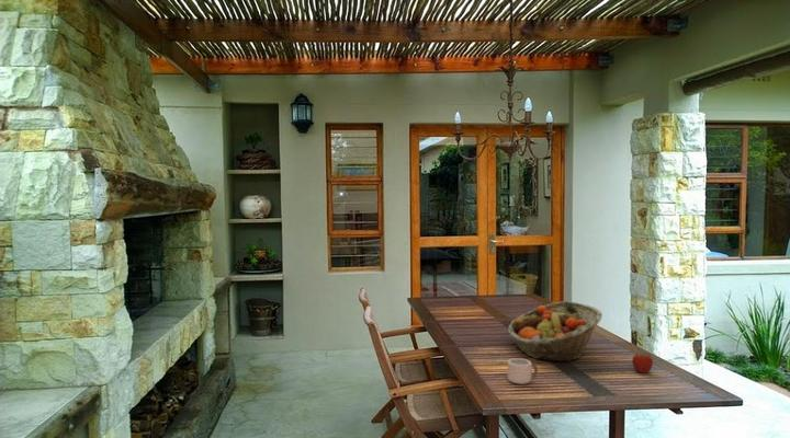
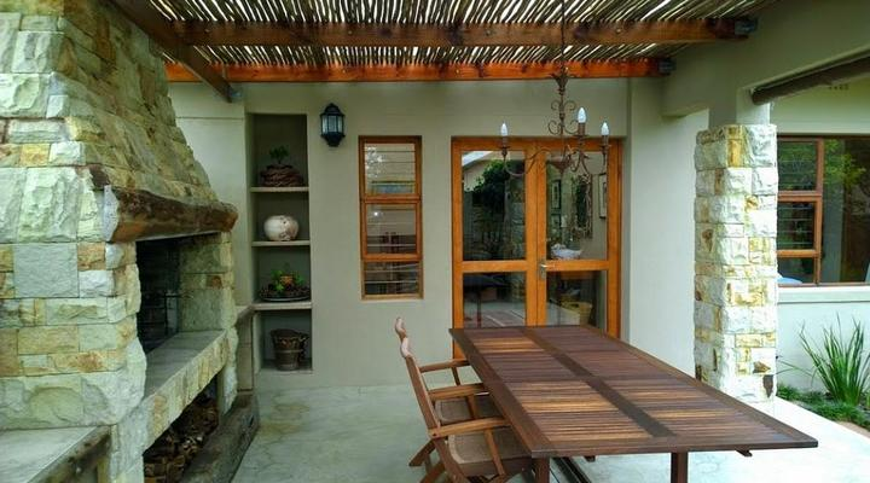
- mug [507,357,539,385]
- fruit basket [507,300,603,362]
- apple [631,353,654,374]
